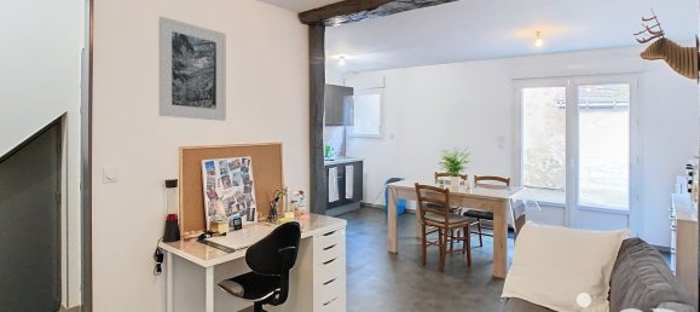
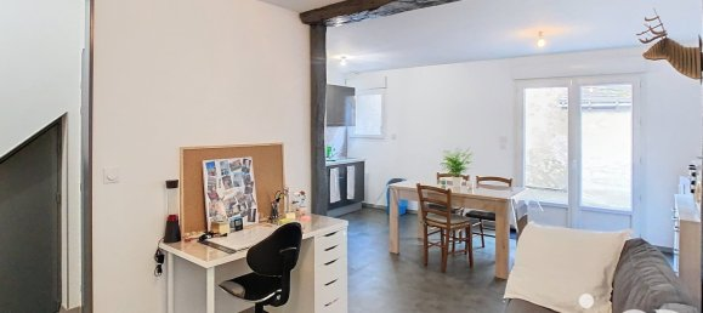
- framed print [157,16,227,122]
